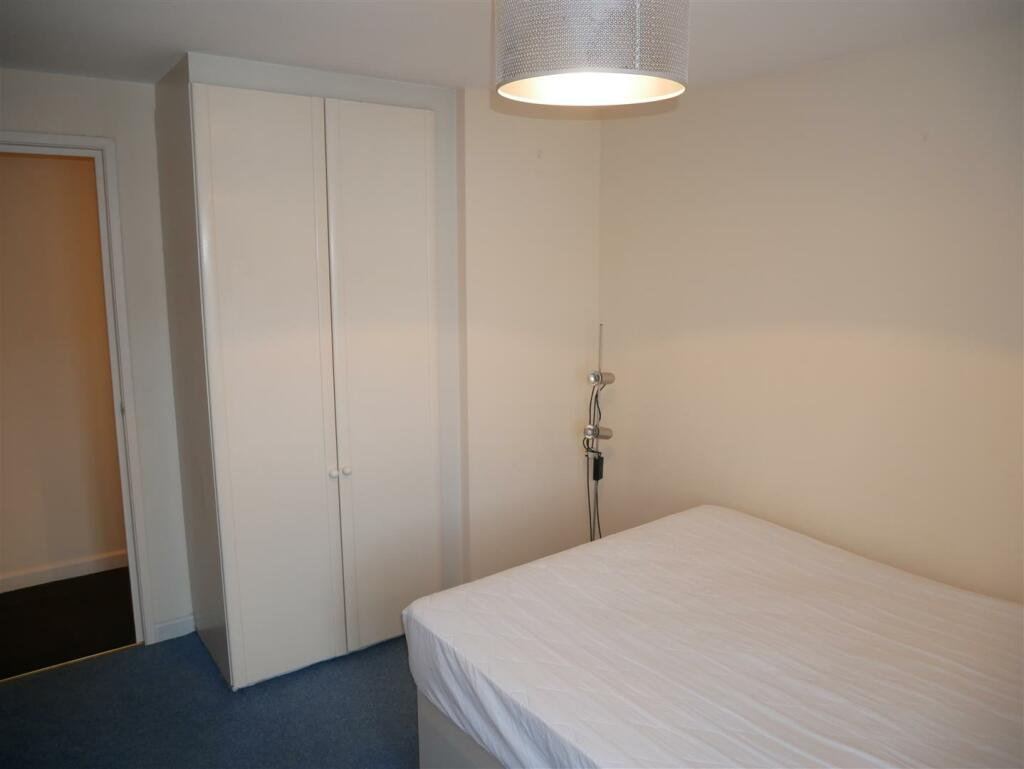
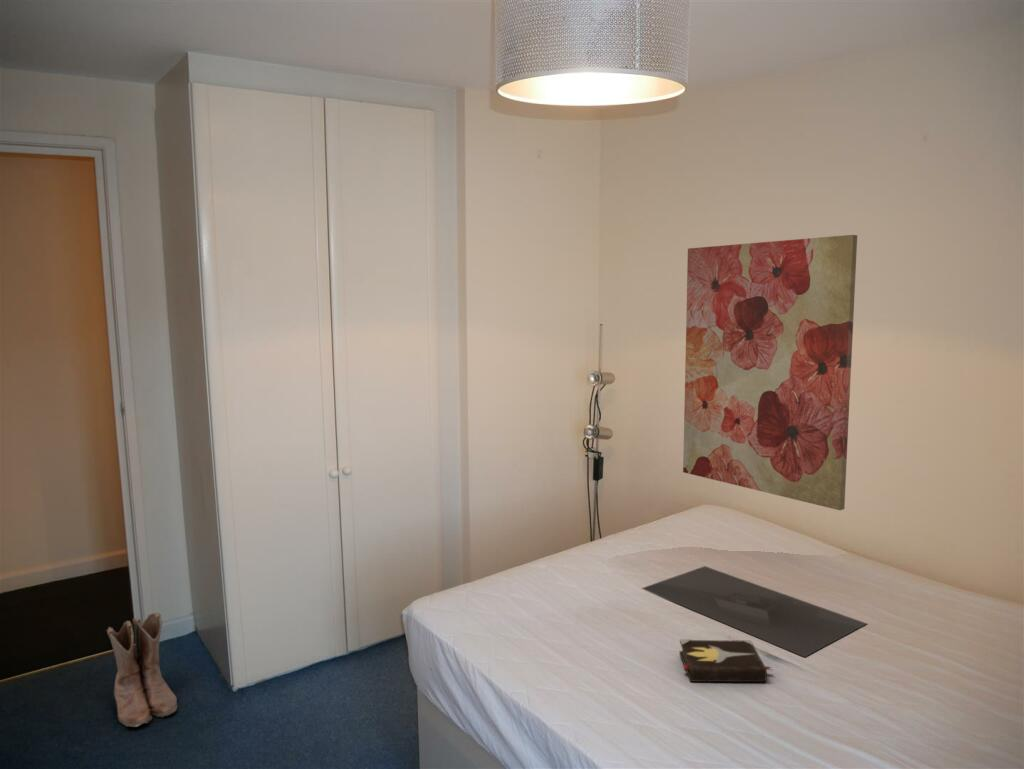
+ boots [105,612,178,728]
+ hardback book [679,638,773,683]
+ tray [640,565,868,658]
+ wall art [682,234,858,511]
